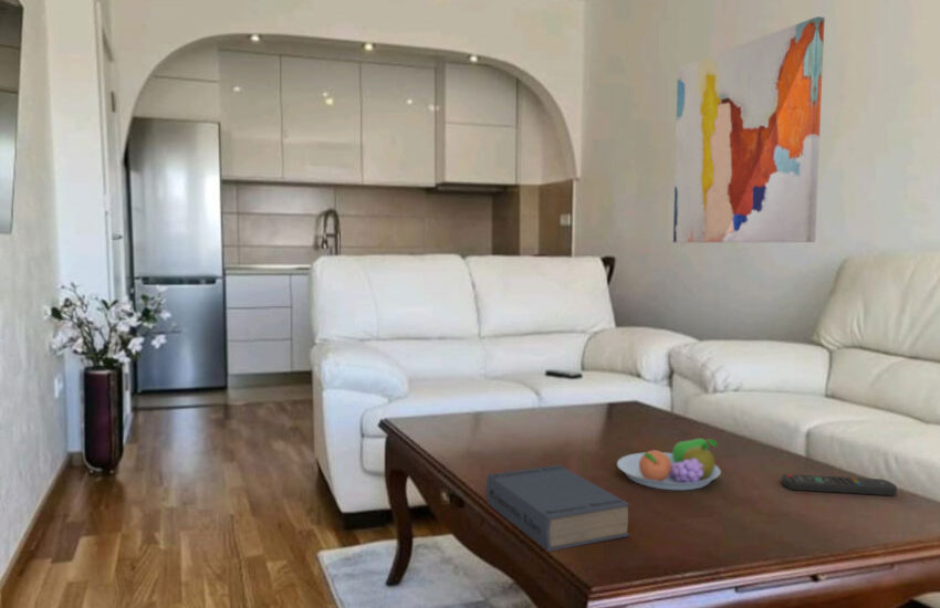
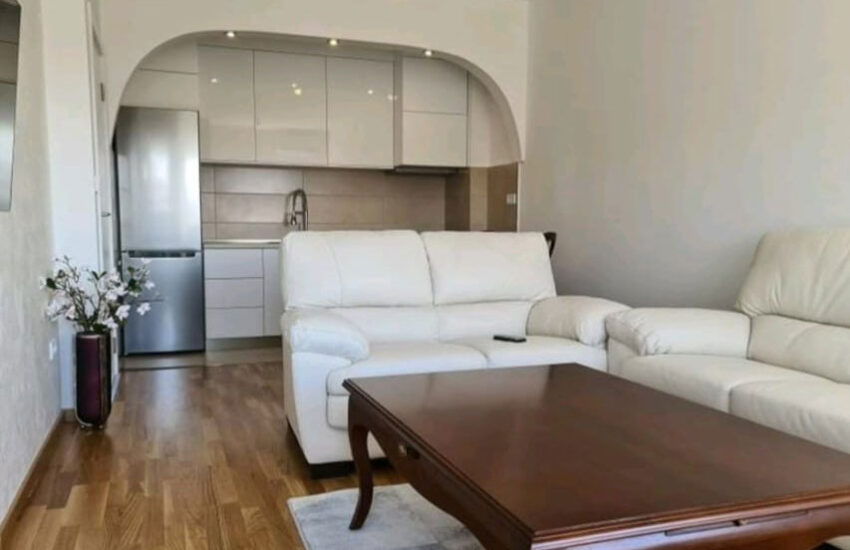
- remote control [781,473,898,496]
- wall art [672,15,826,243]
- book [485,463,630,553]
- fruit bowl [616,438,722,491]
